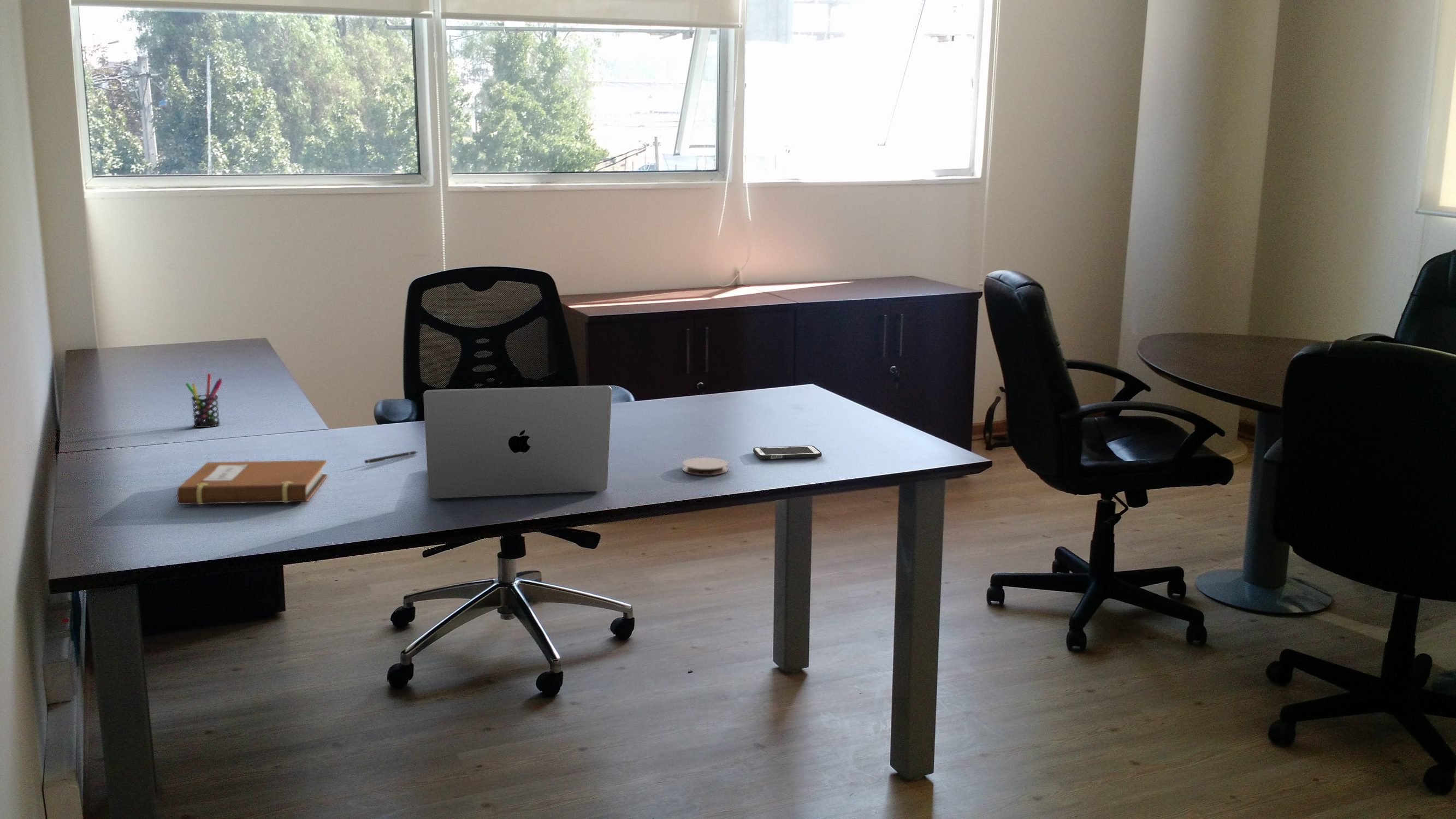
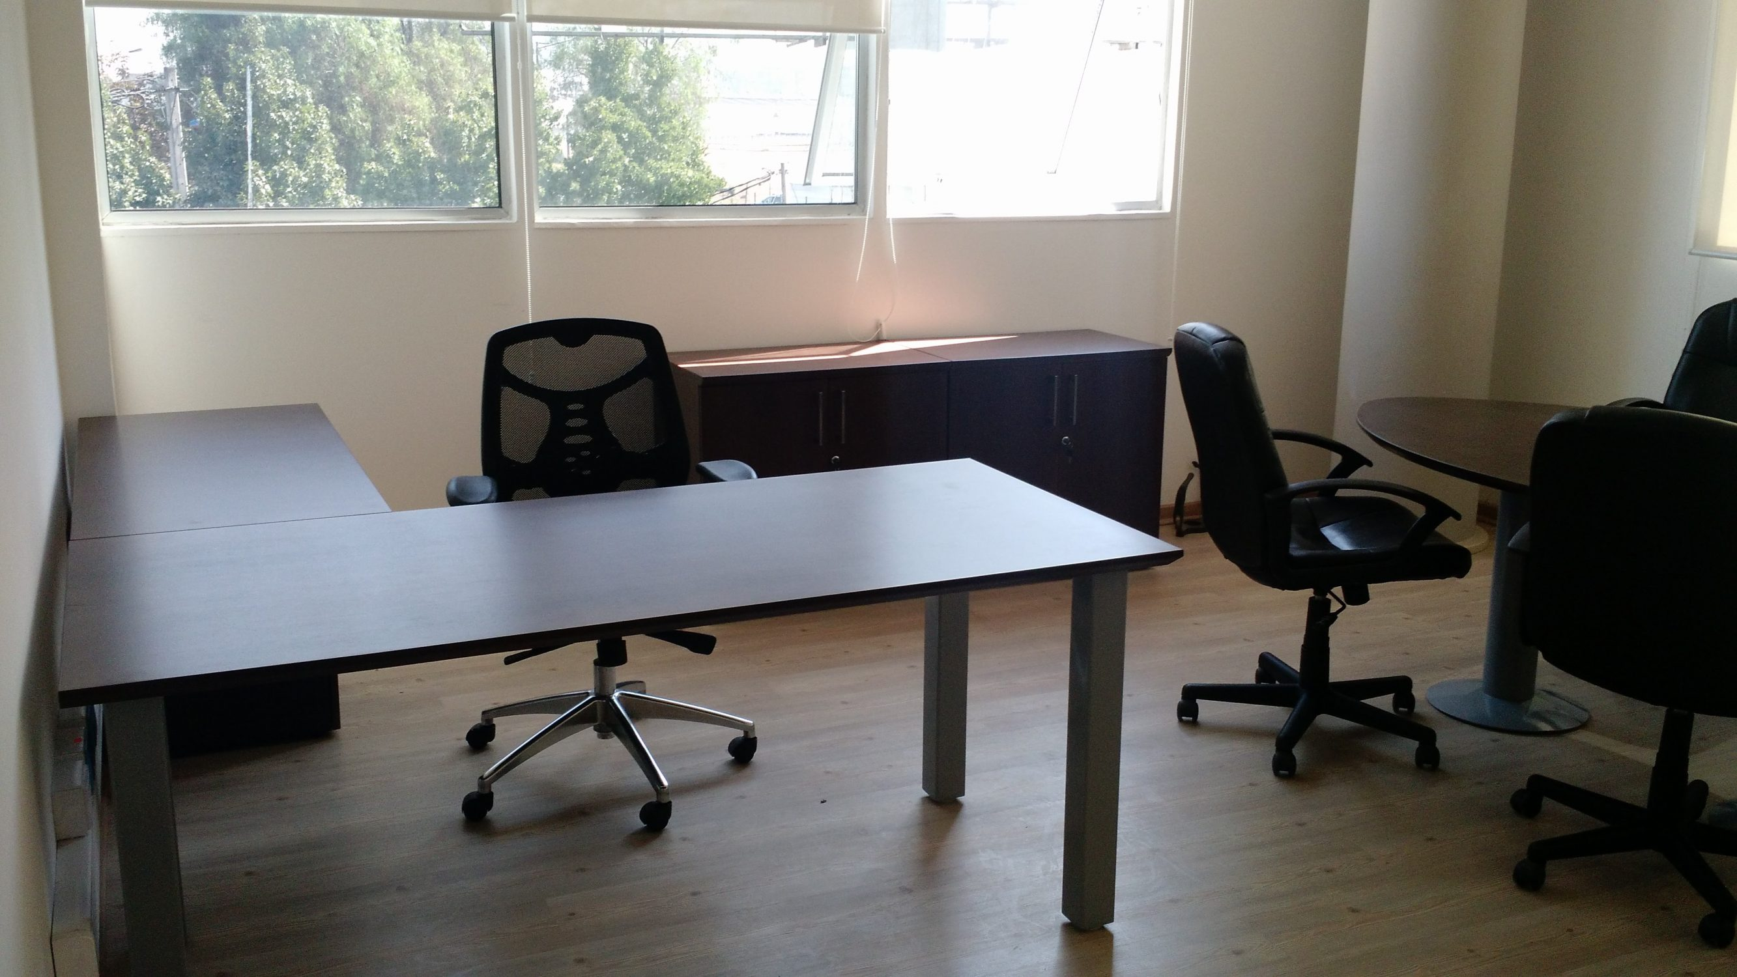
- notebook [174,460,328,505]
- cell phone [753,445,822,460]
- pen holder [185,373,223,428]
- laptop [423,385,612,499]
- coaster [682,457,729,476]
- pen [364,450,419,464]
